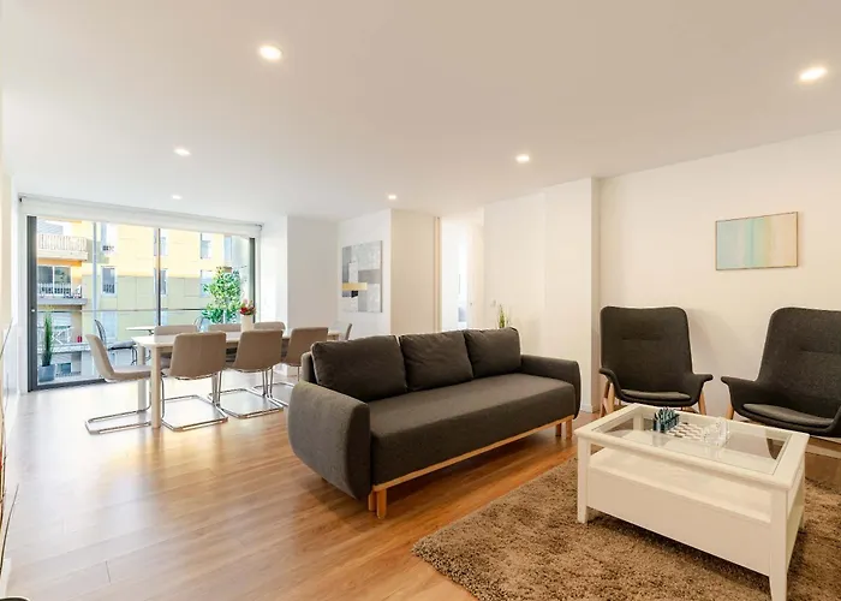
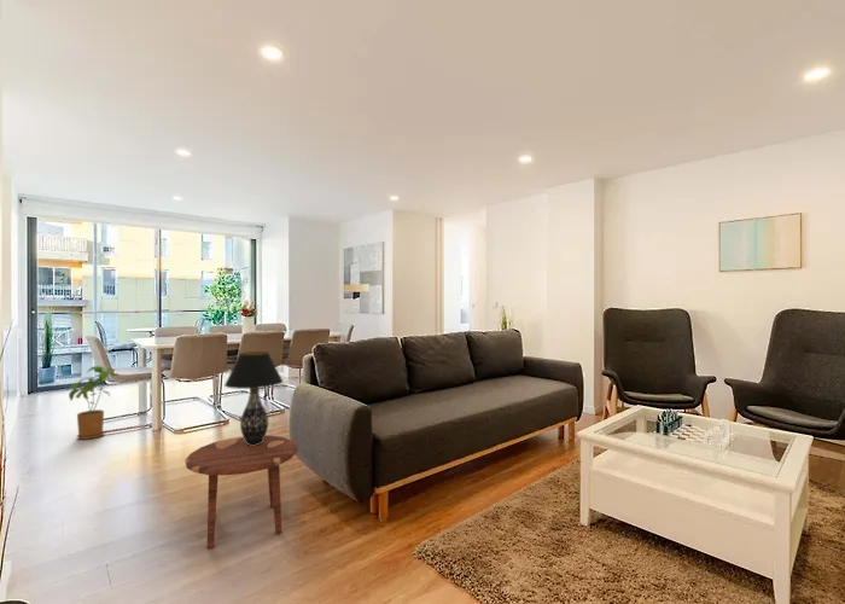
+ house plant [68,365,121,441]
+ side table [183,435,298,550]
+ table lamp [223,350,284,446]
